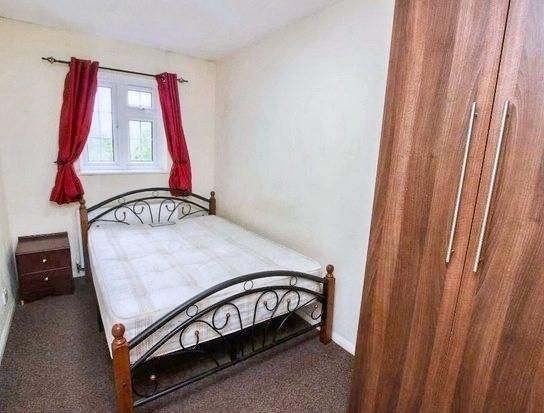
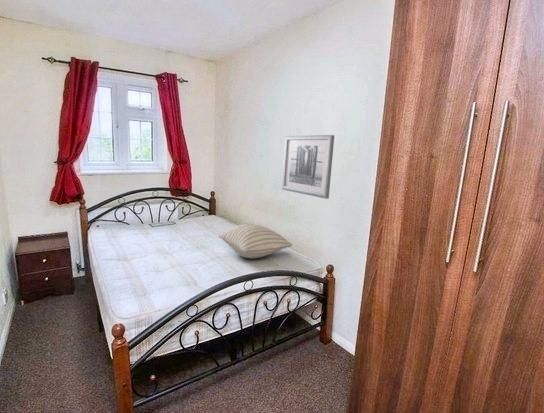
+ wall art [281,134,335,200]
+ pillow [217,223,293,259]
